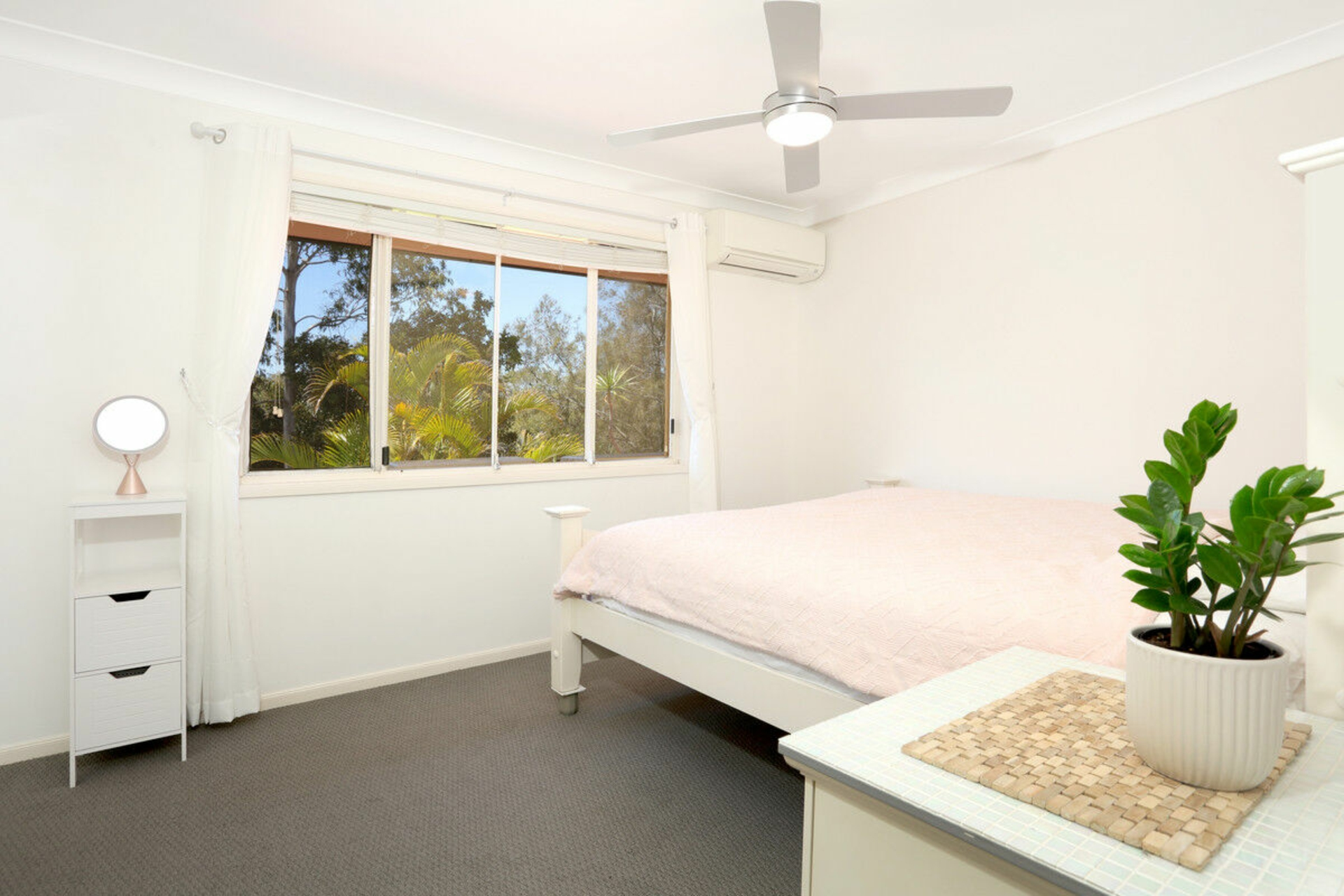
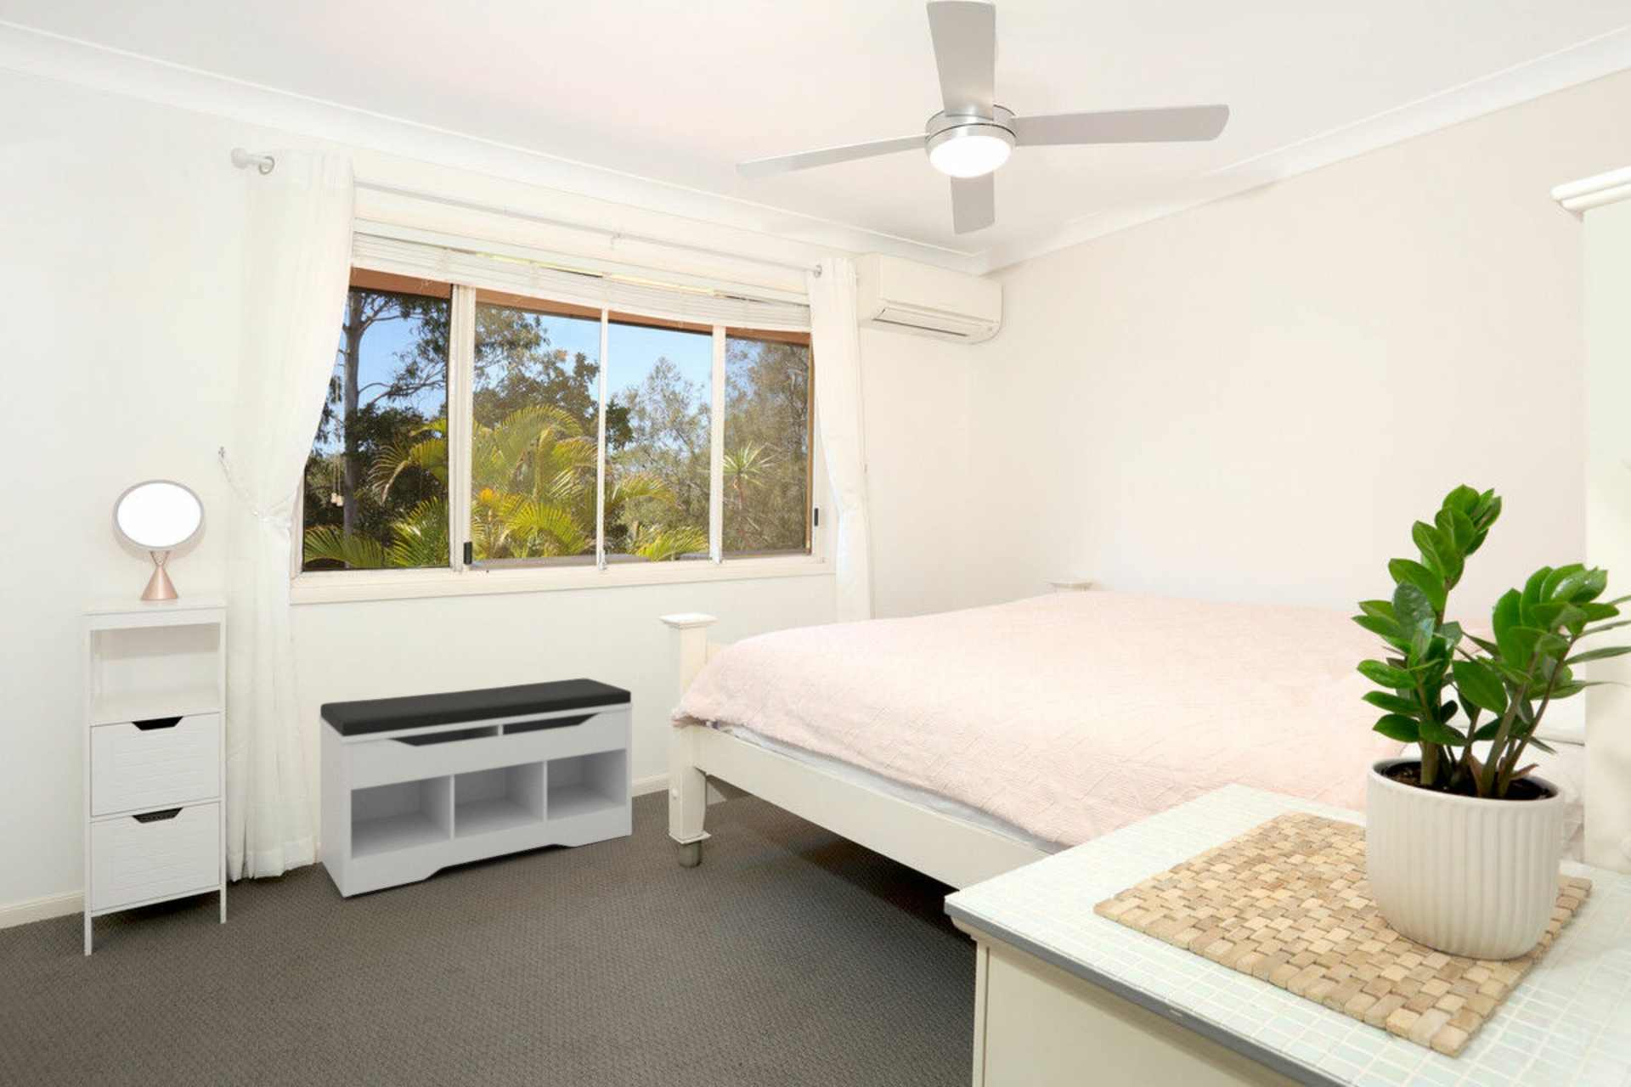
+ bench [318,678,633,899]
